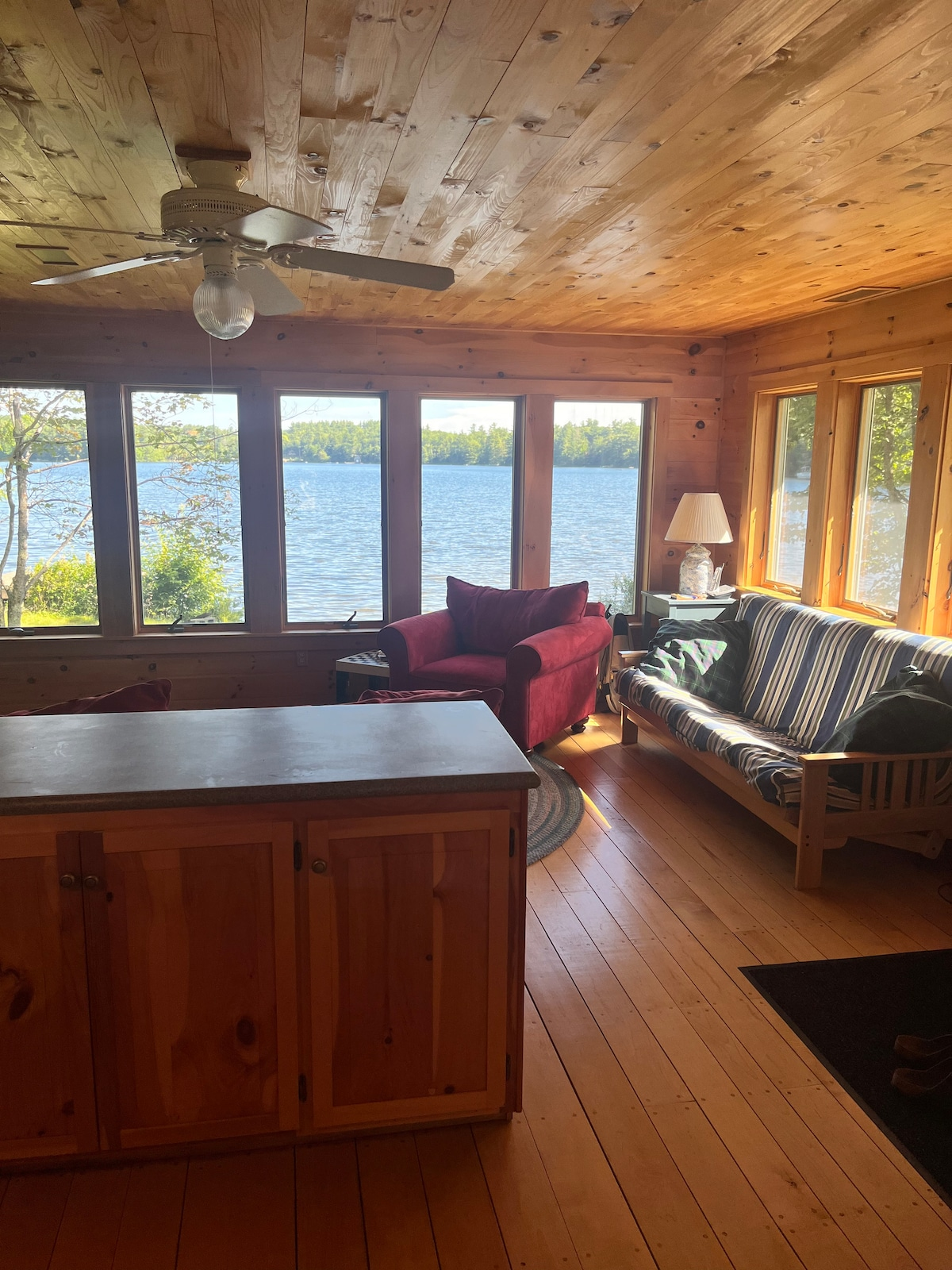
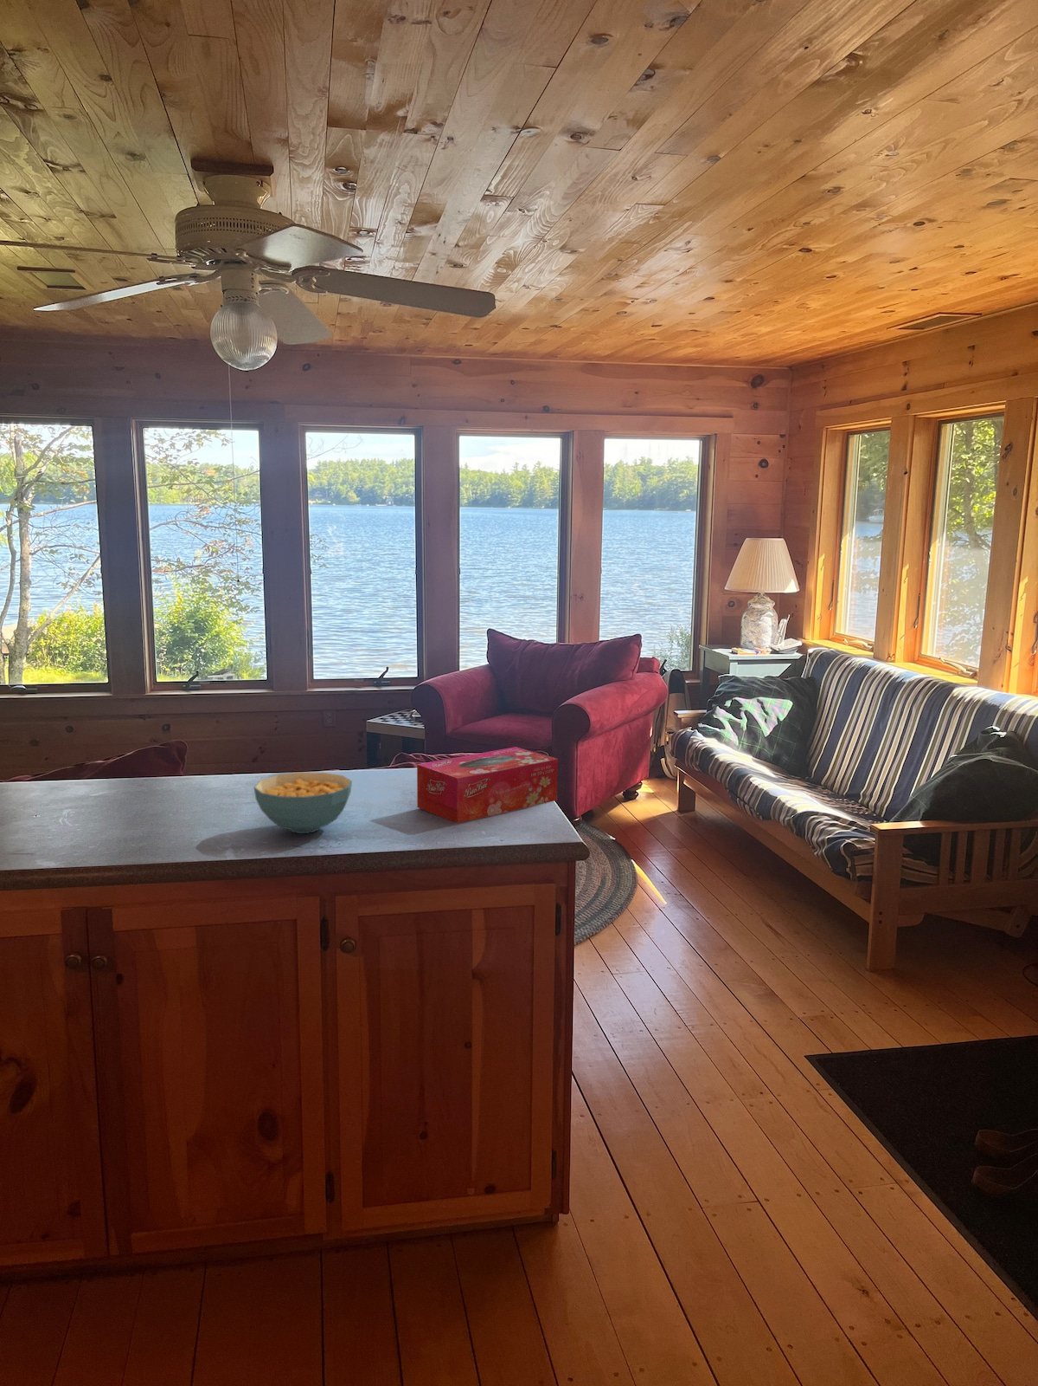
+ cereal bowl [253,772,353,834]
+ tissue box [417,745,558,824]
